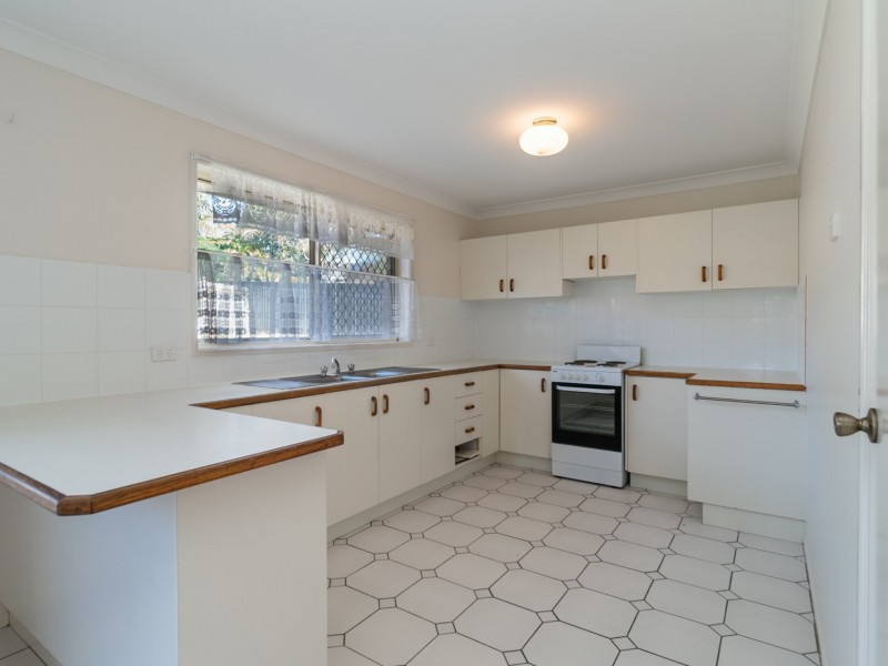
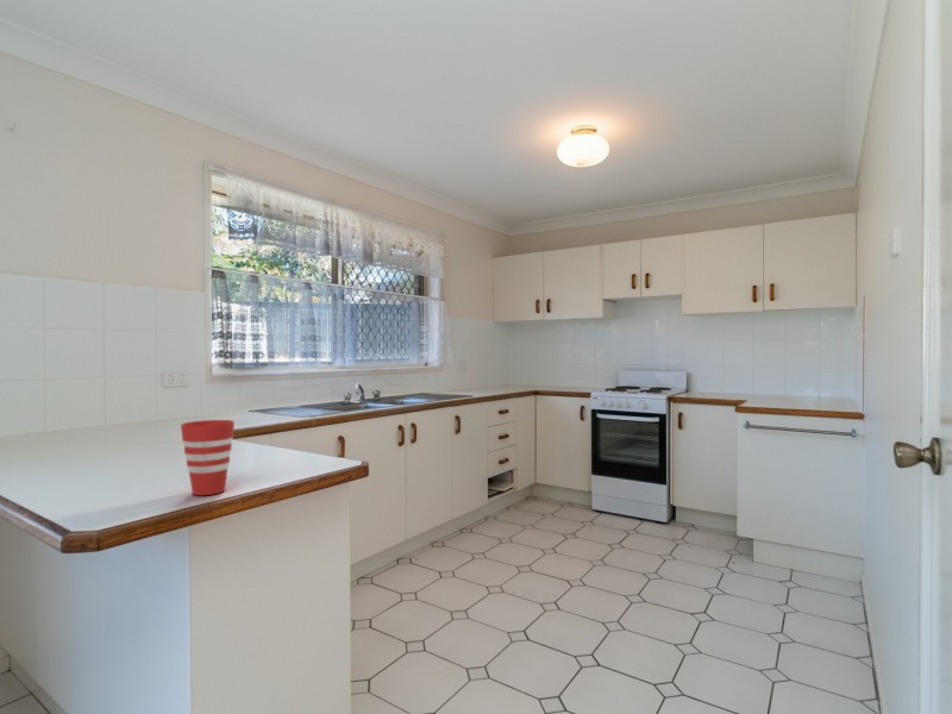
+ cup [180,419,236,496]
